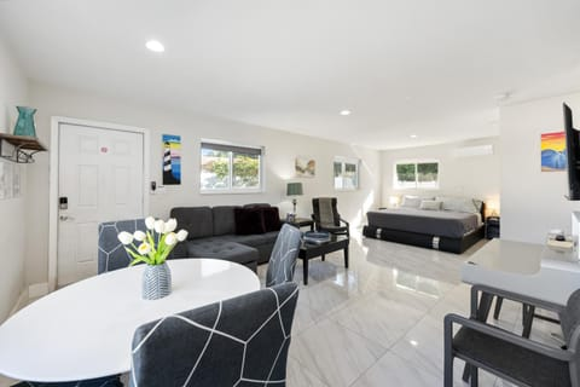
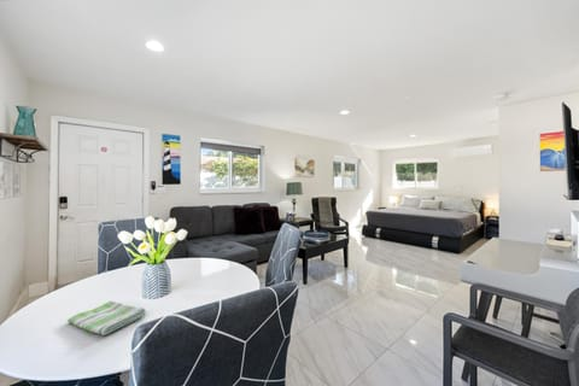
+ dish towel [66,300,147,337]
